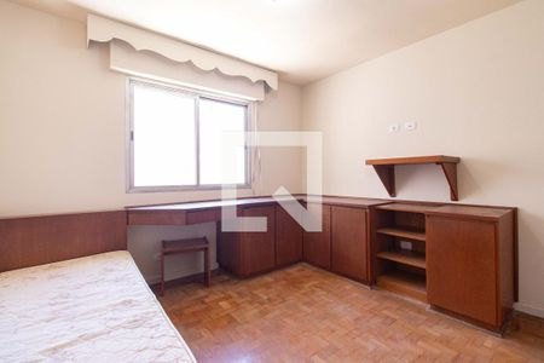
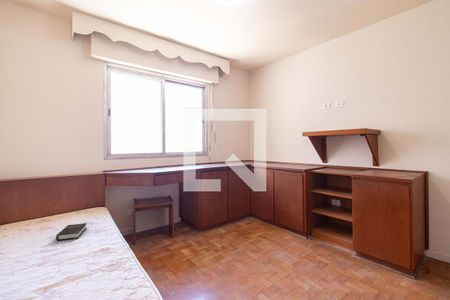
+ hardback book [55,222,88,242]
